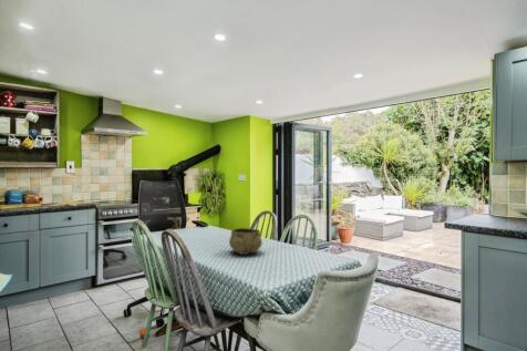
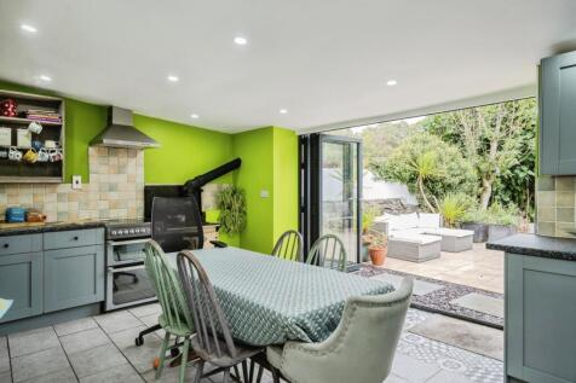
- decorative bowl [228,227,264,256]
